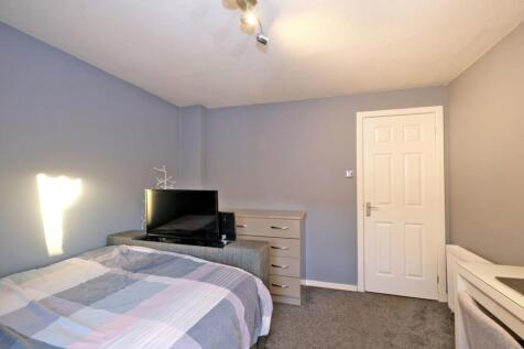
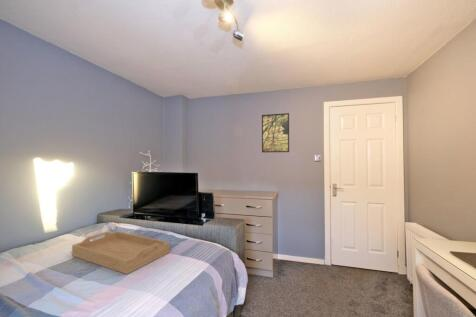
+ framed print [261,112,290,153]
+ serving tray [71,230,170,275]
